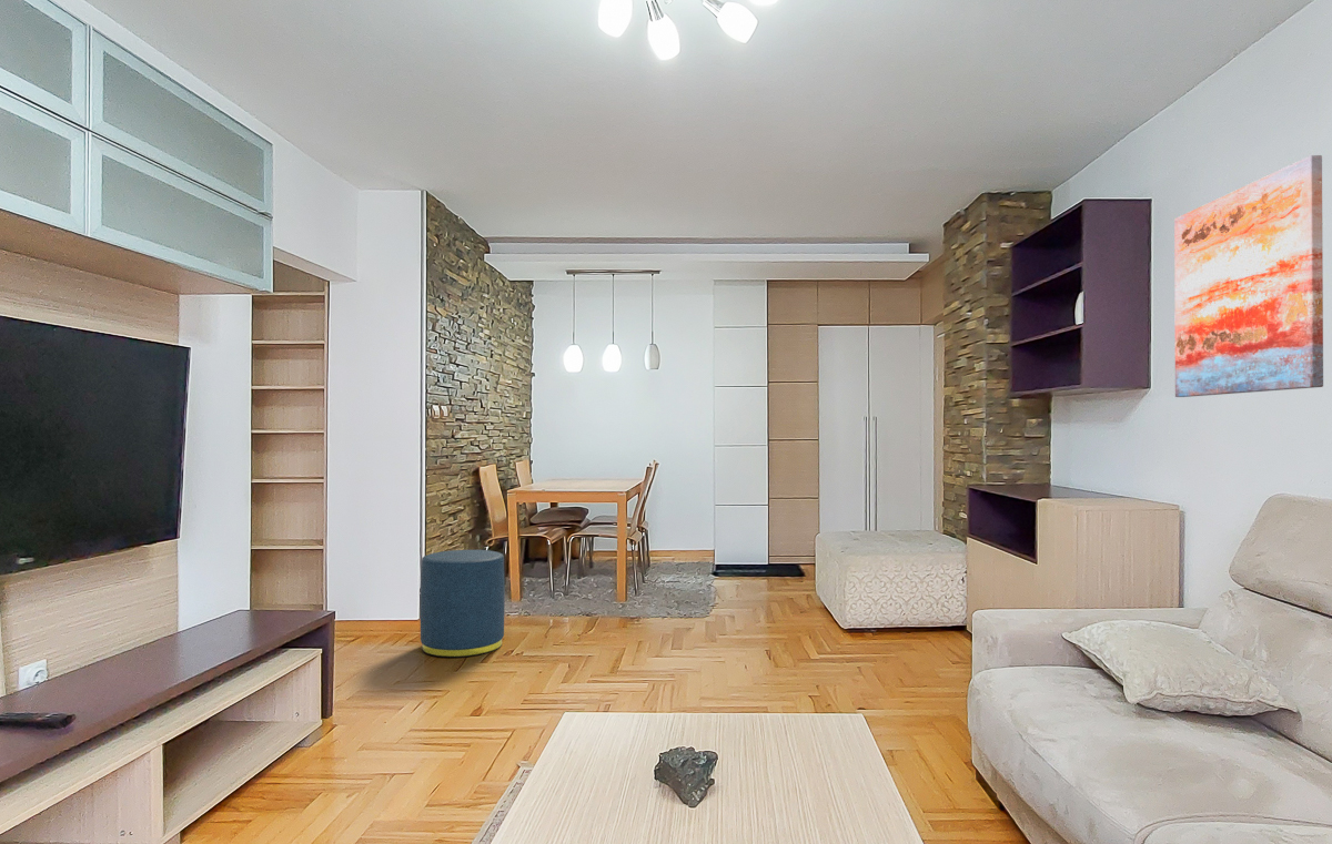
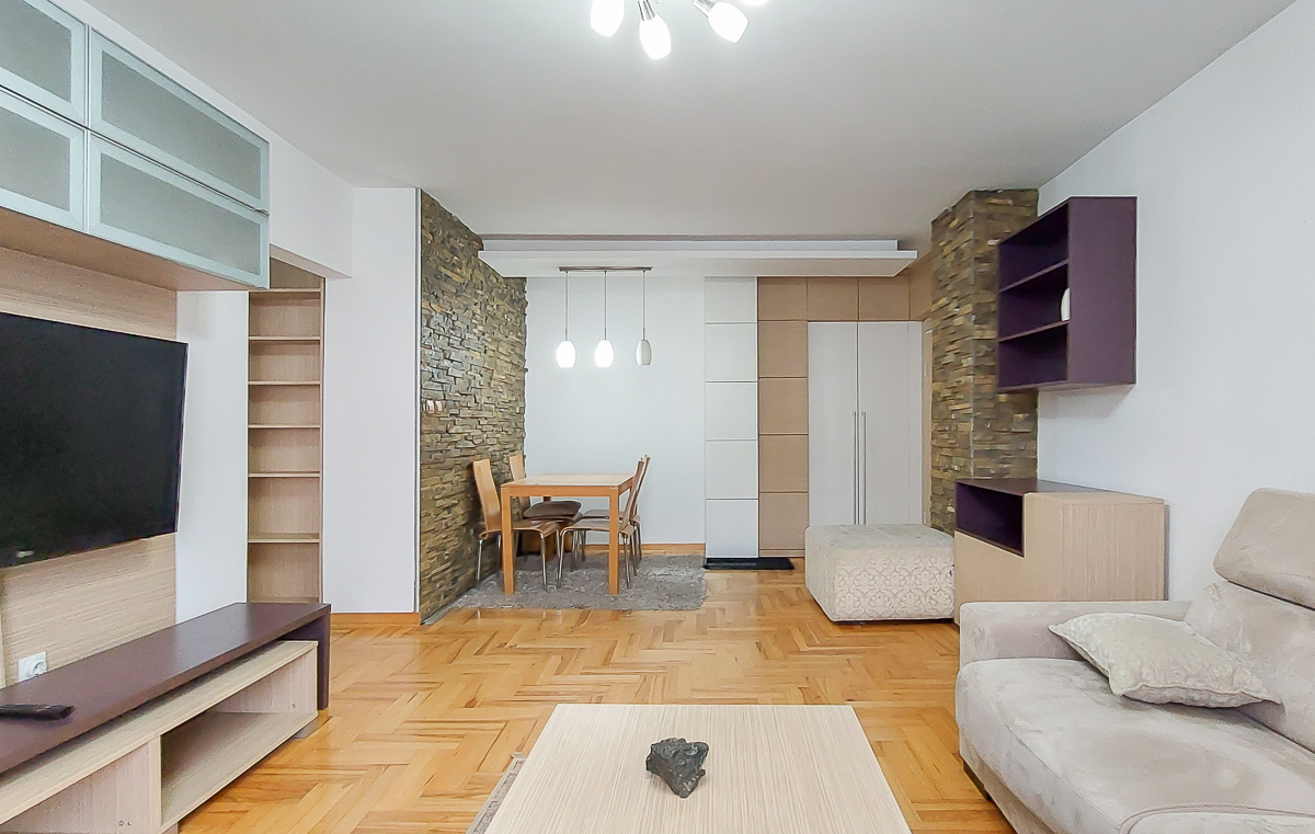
- ottoman [420,549,505,659]
- wall art [1173,154,1324,398]
